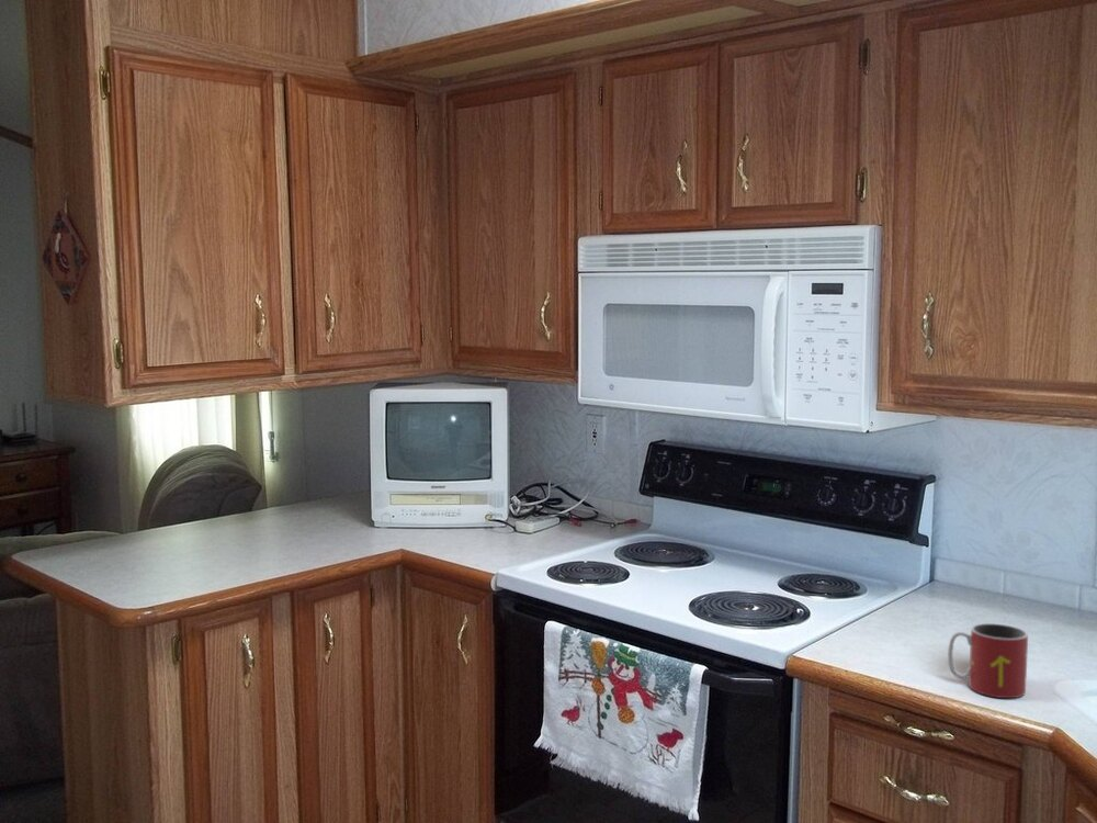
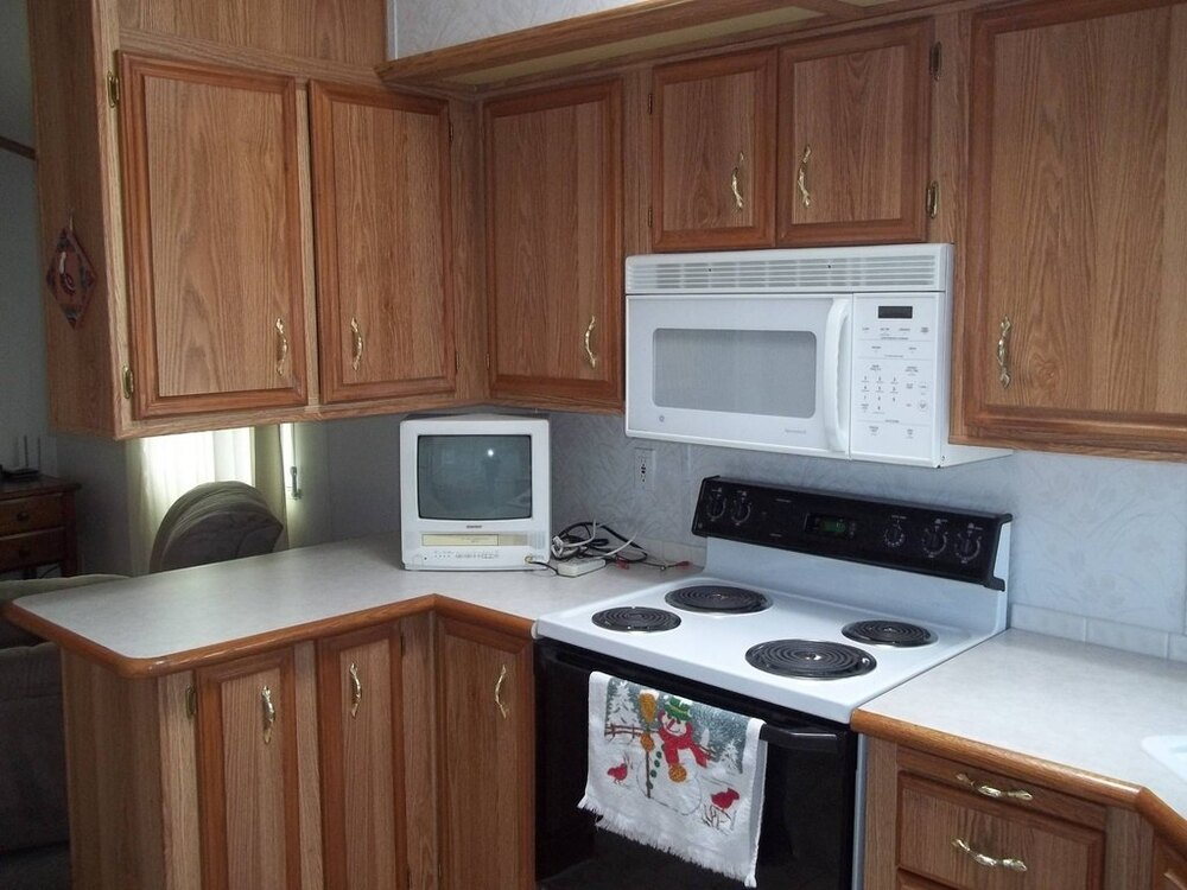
- mug [947,622,1029,699]
